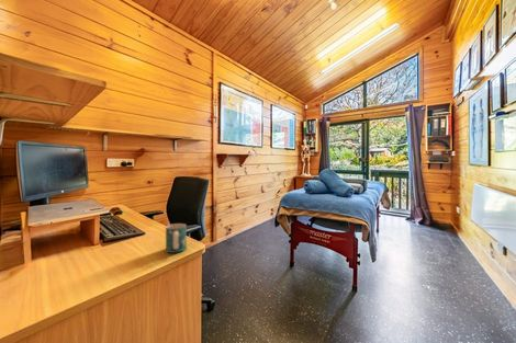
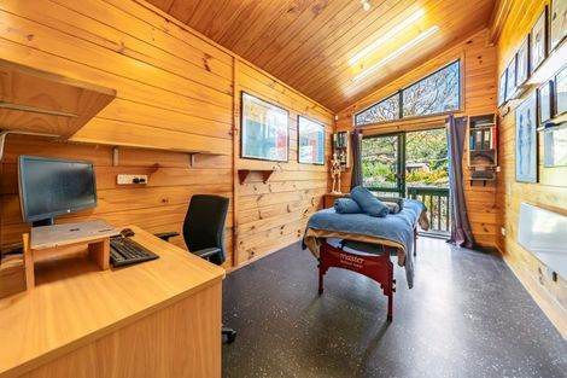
- mug [165,222,188,254]
